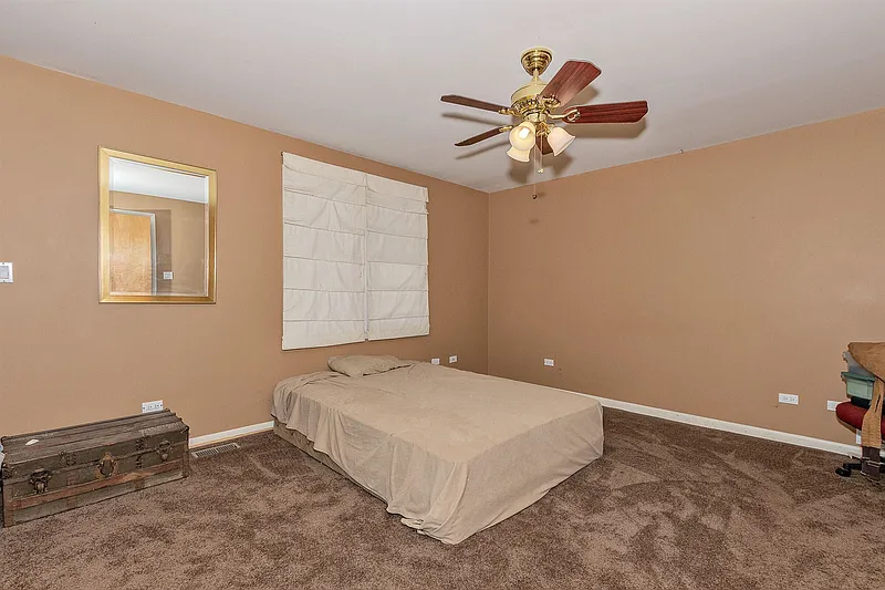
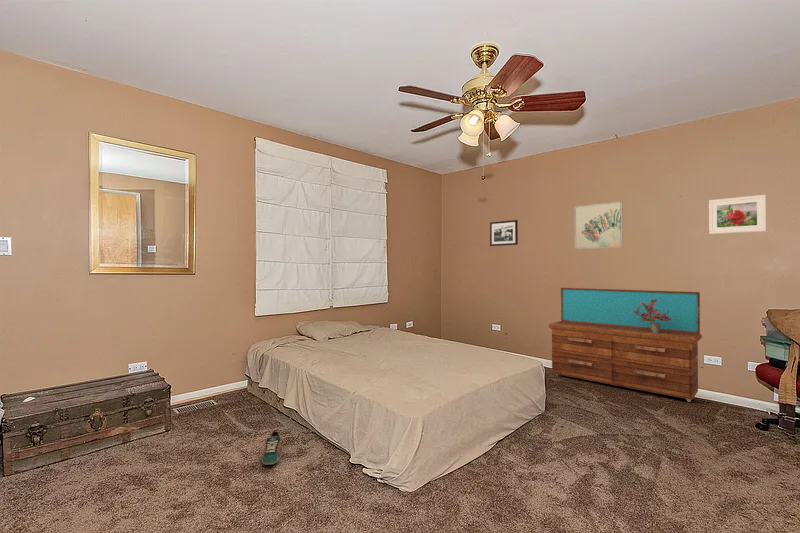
+ wall art [573,200,624,250]
+ potted plant [632,292,677,333]
+ picture frame [489,219,519,247]
+ sneaker [261,431,281,466]
+ dresser [548,287,703,403]
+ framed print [708,194,767,235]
